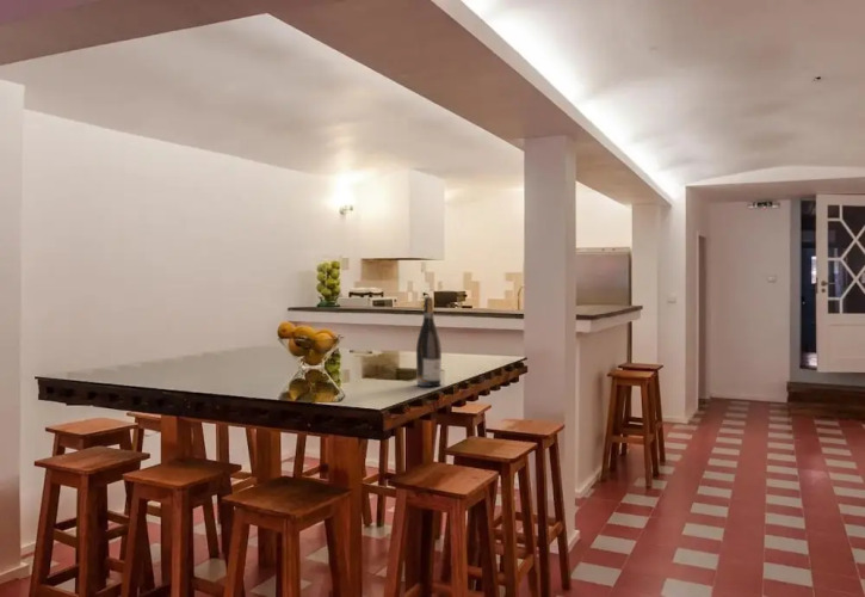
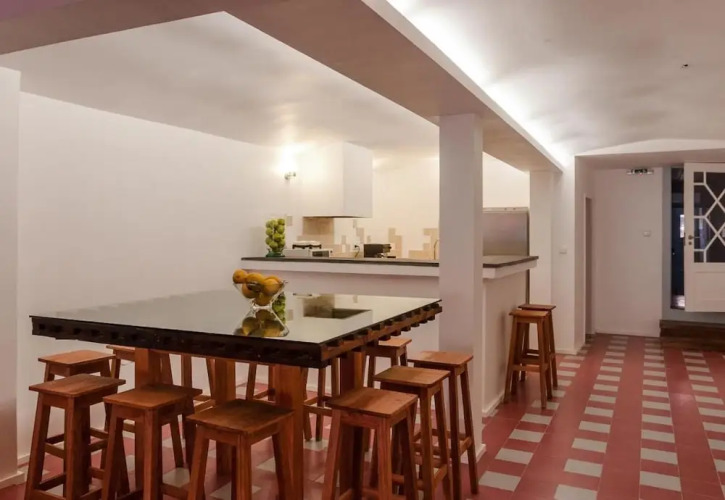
- wine bottle [415,296,443,388]
